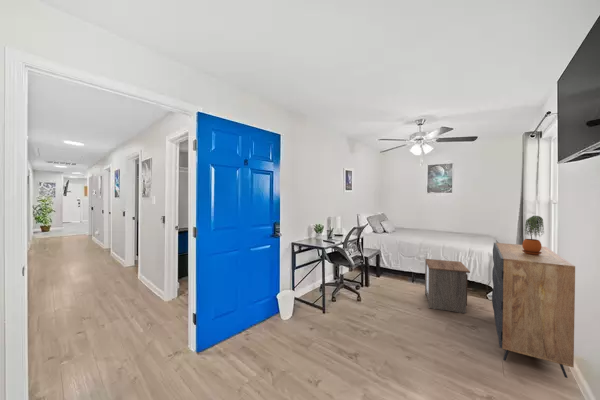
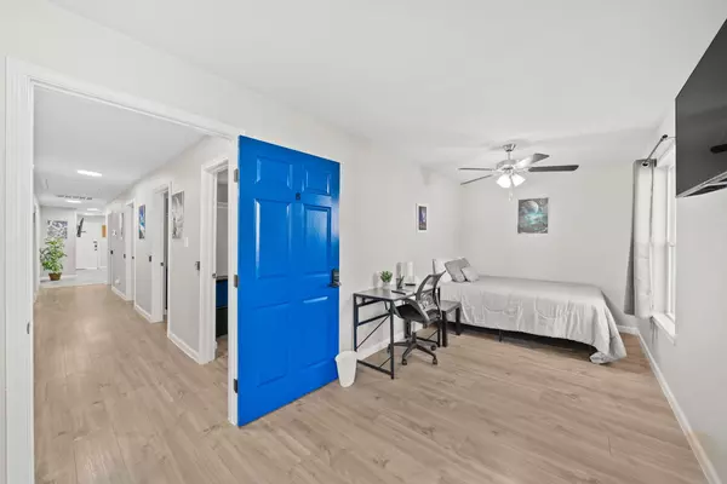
- potted plant [521,215,545,255]
- nightstand [424,258,471,314]
- dresser [491,242,576,379]
